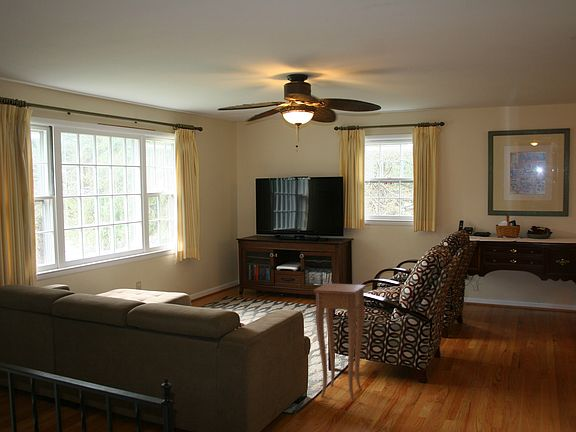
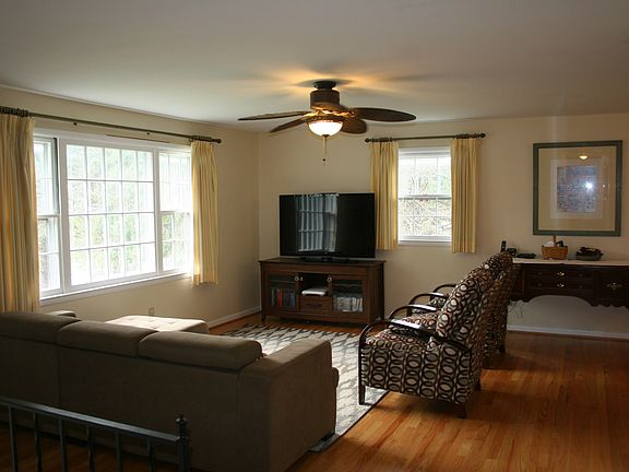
- side table [312,282,366,402]
